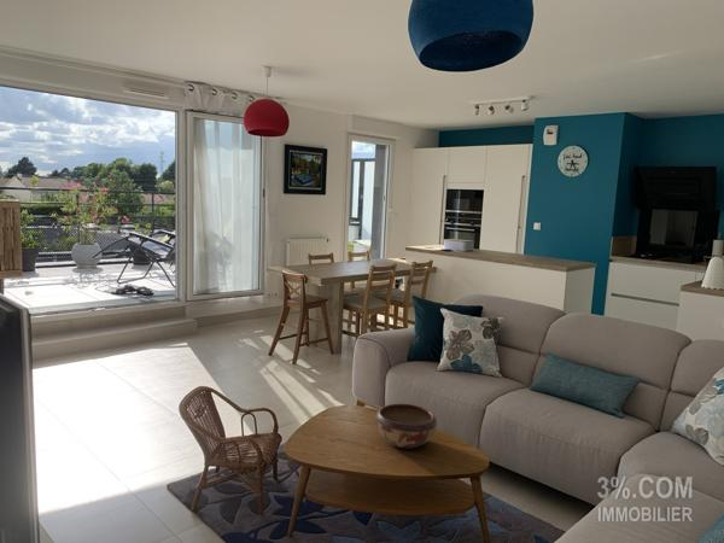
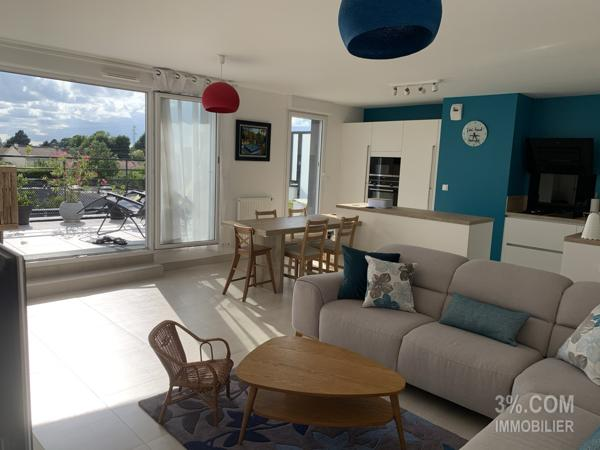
- decorative bowl [374,403,438,450]
